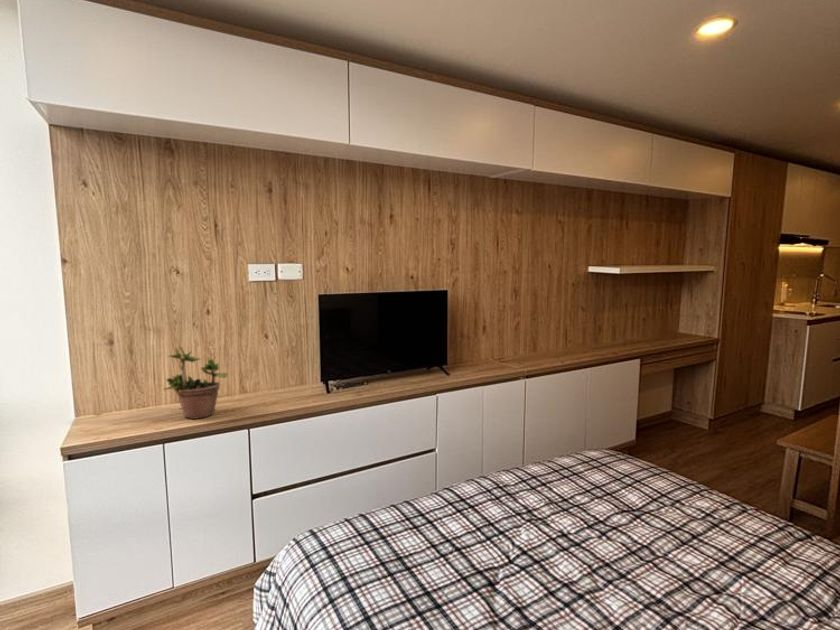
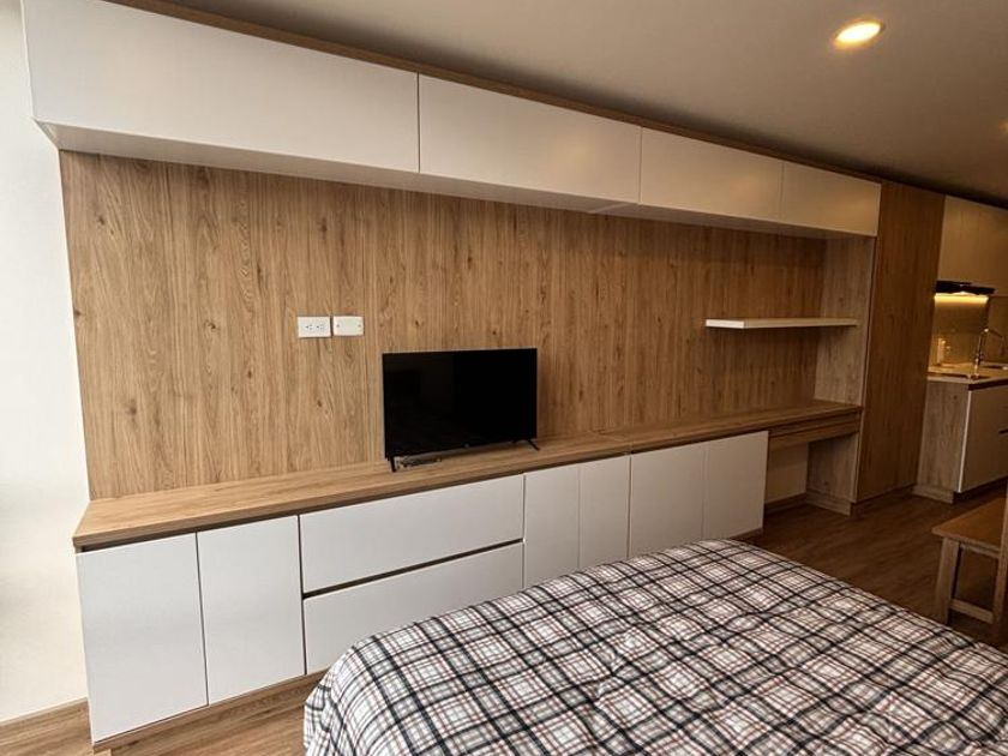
- potted plant [163,339,228,420]
